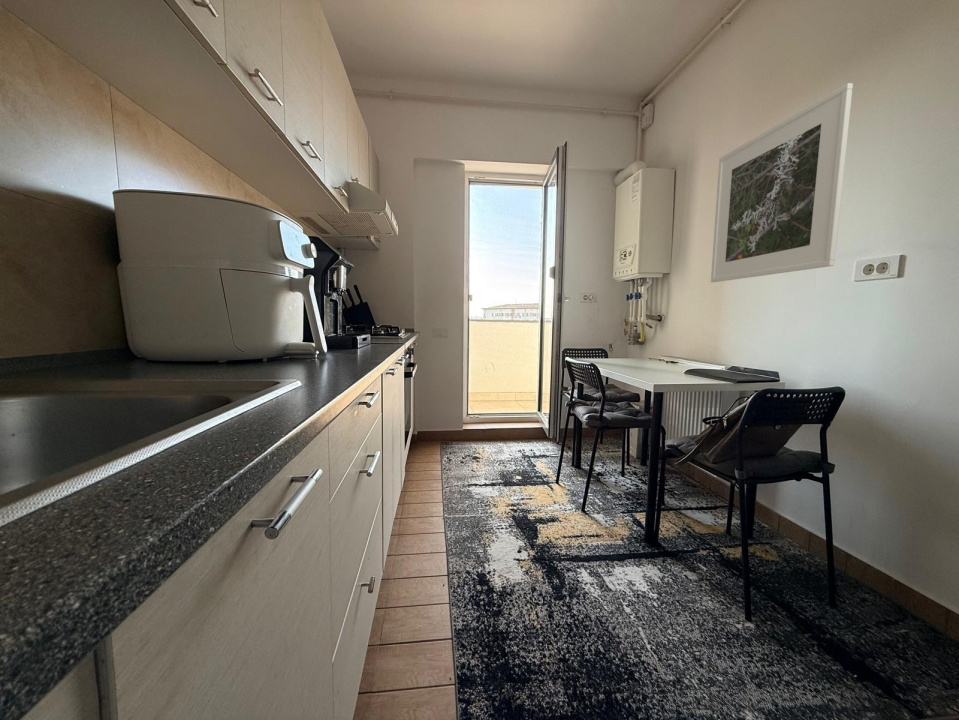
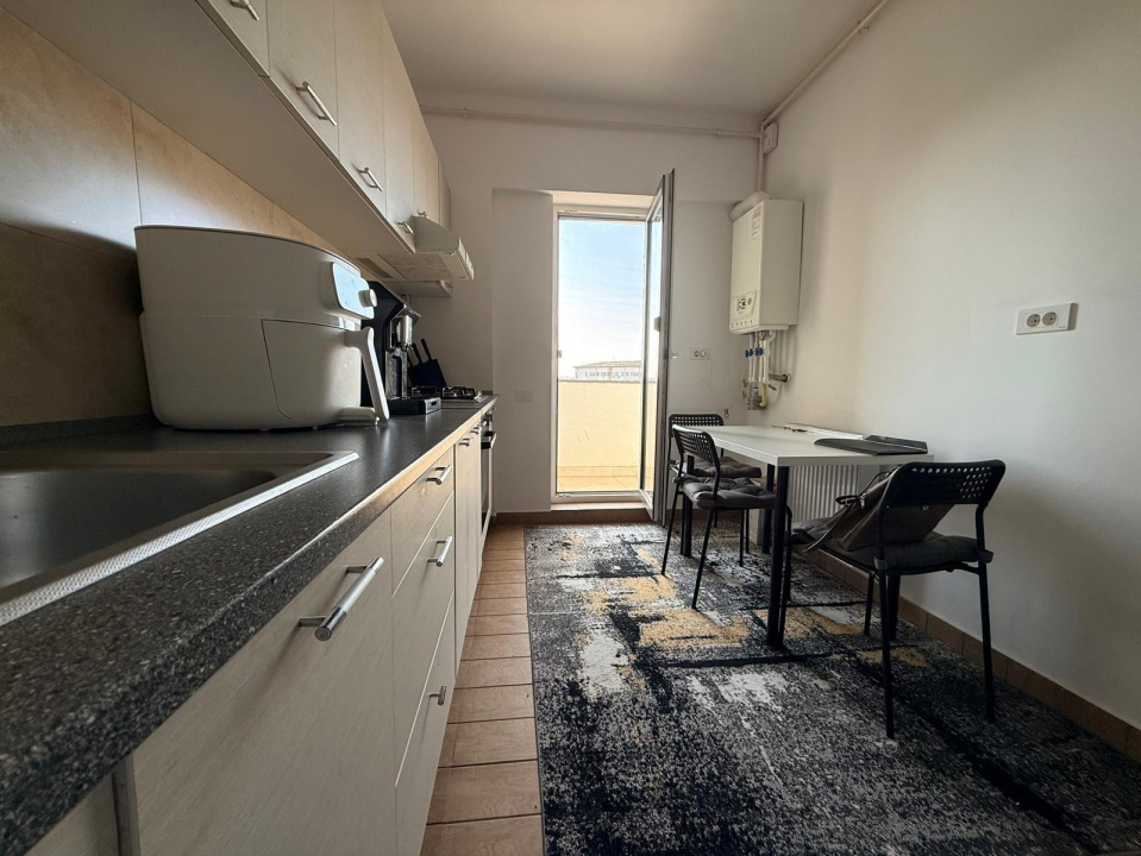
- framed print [710,82,854,283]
